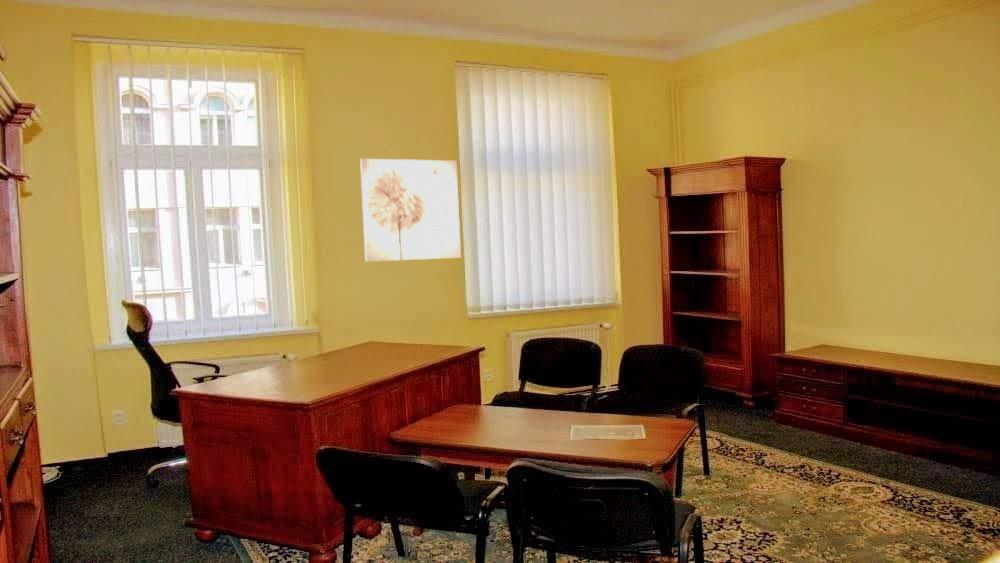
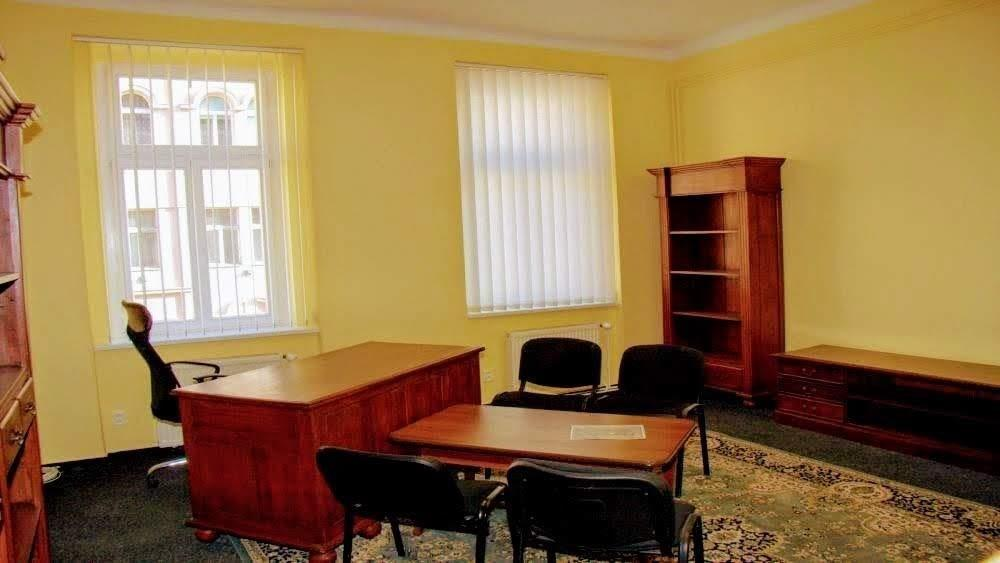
- wall art [359,158,462,263]
